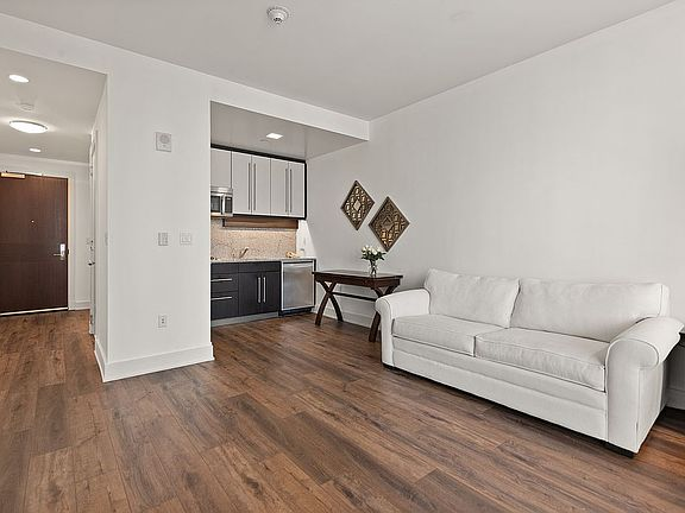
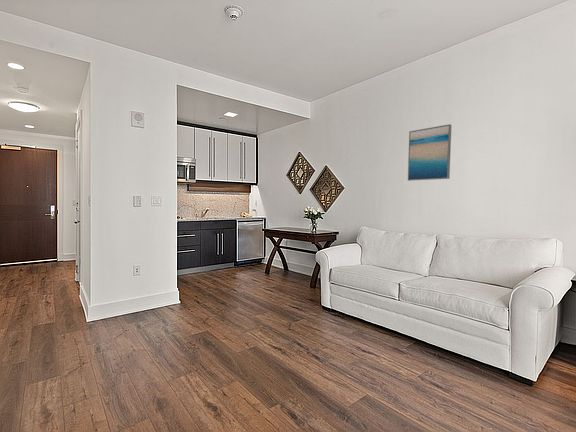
+ wall art [407,123,452,182]
